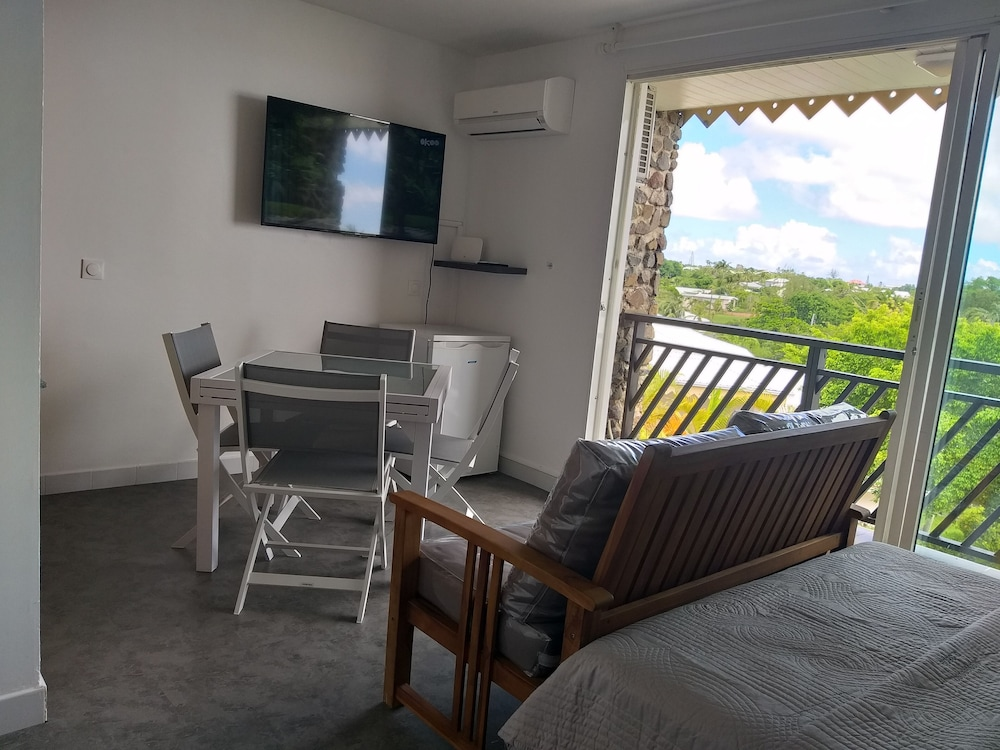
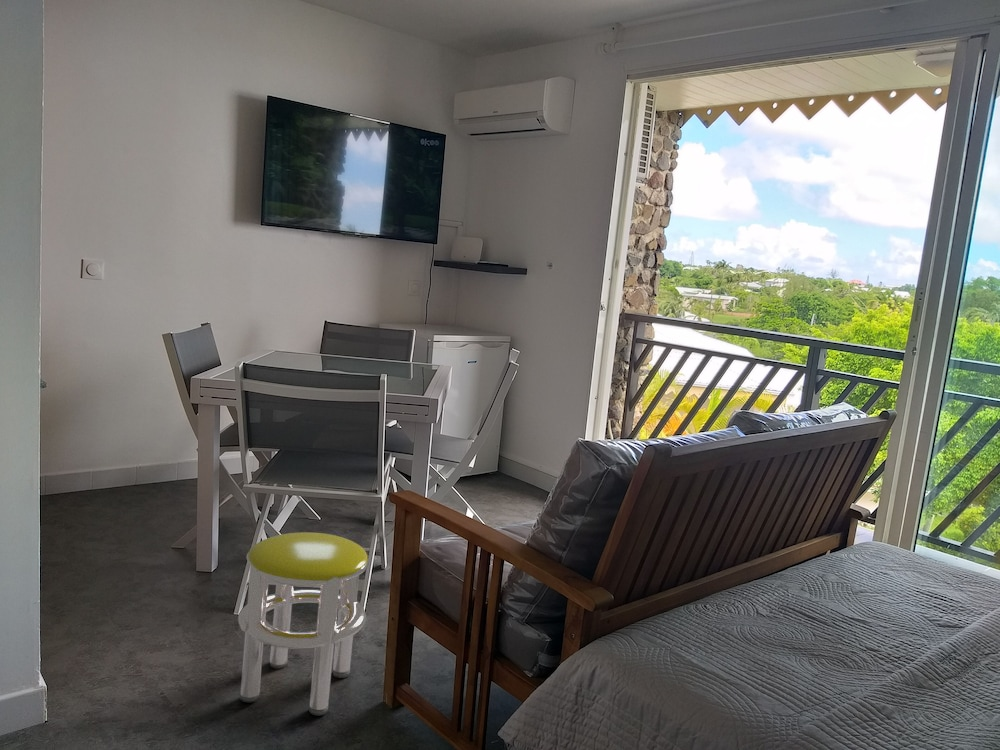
+ stool [237,531,369,717]
